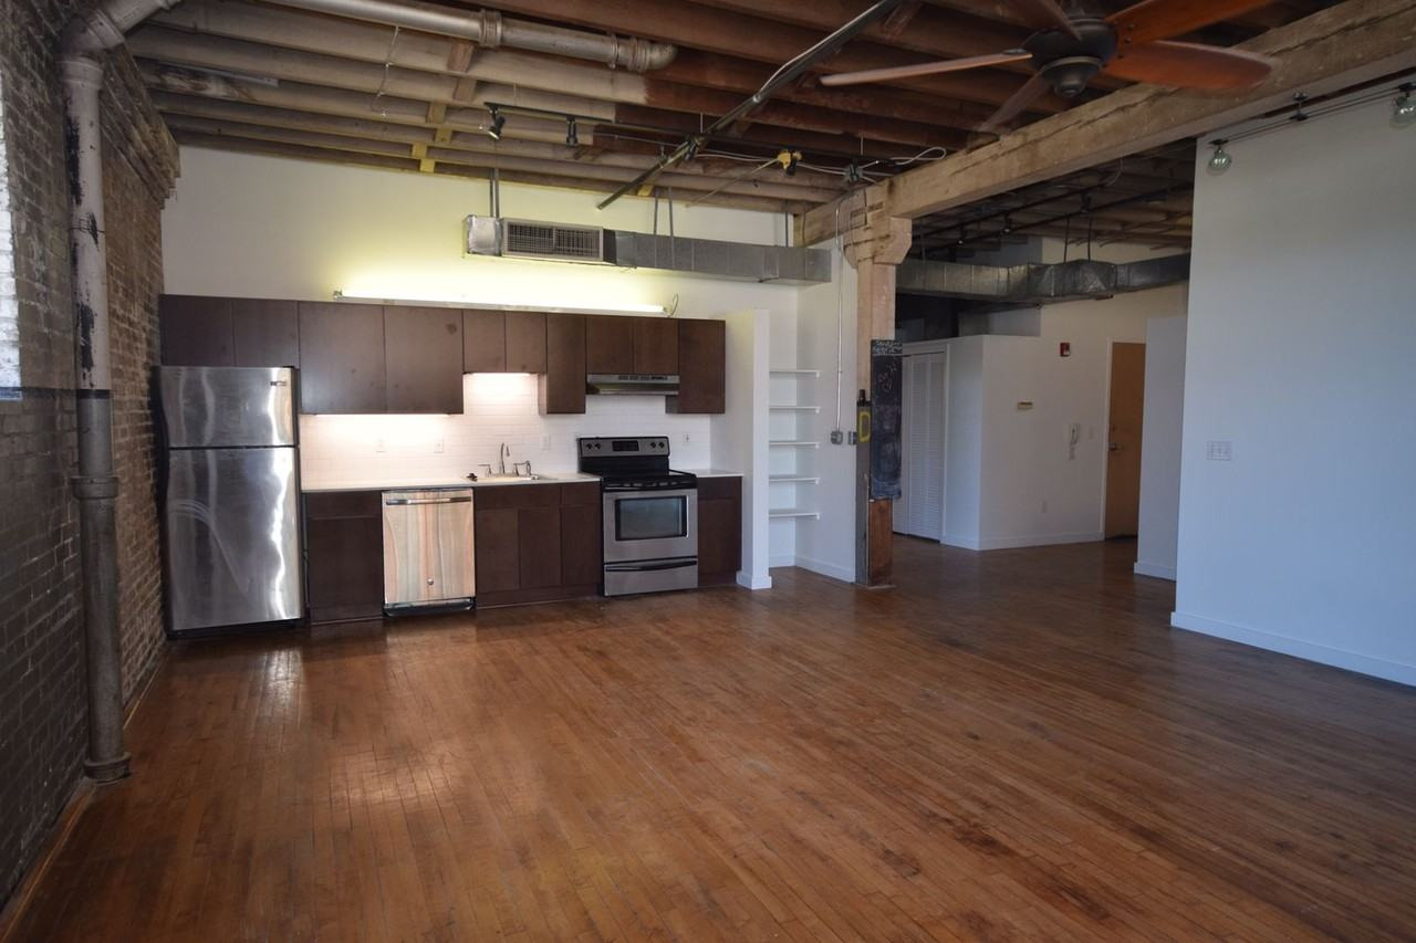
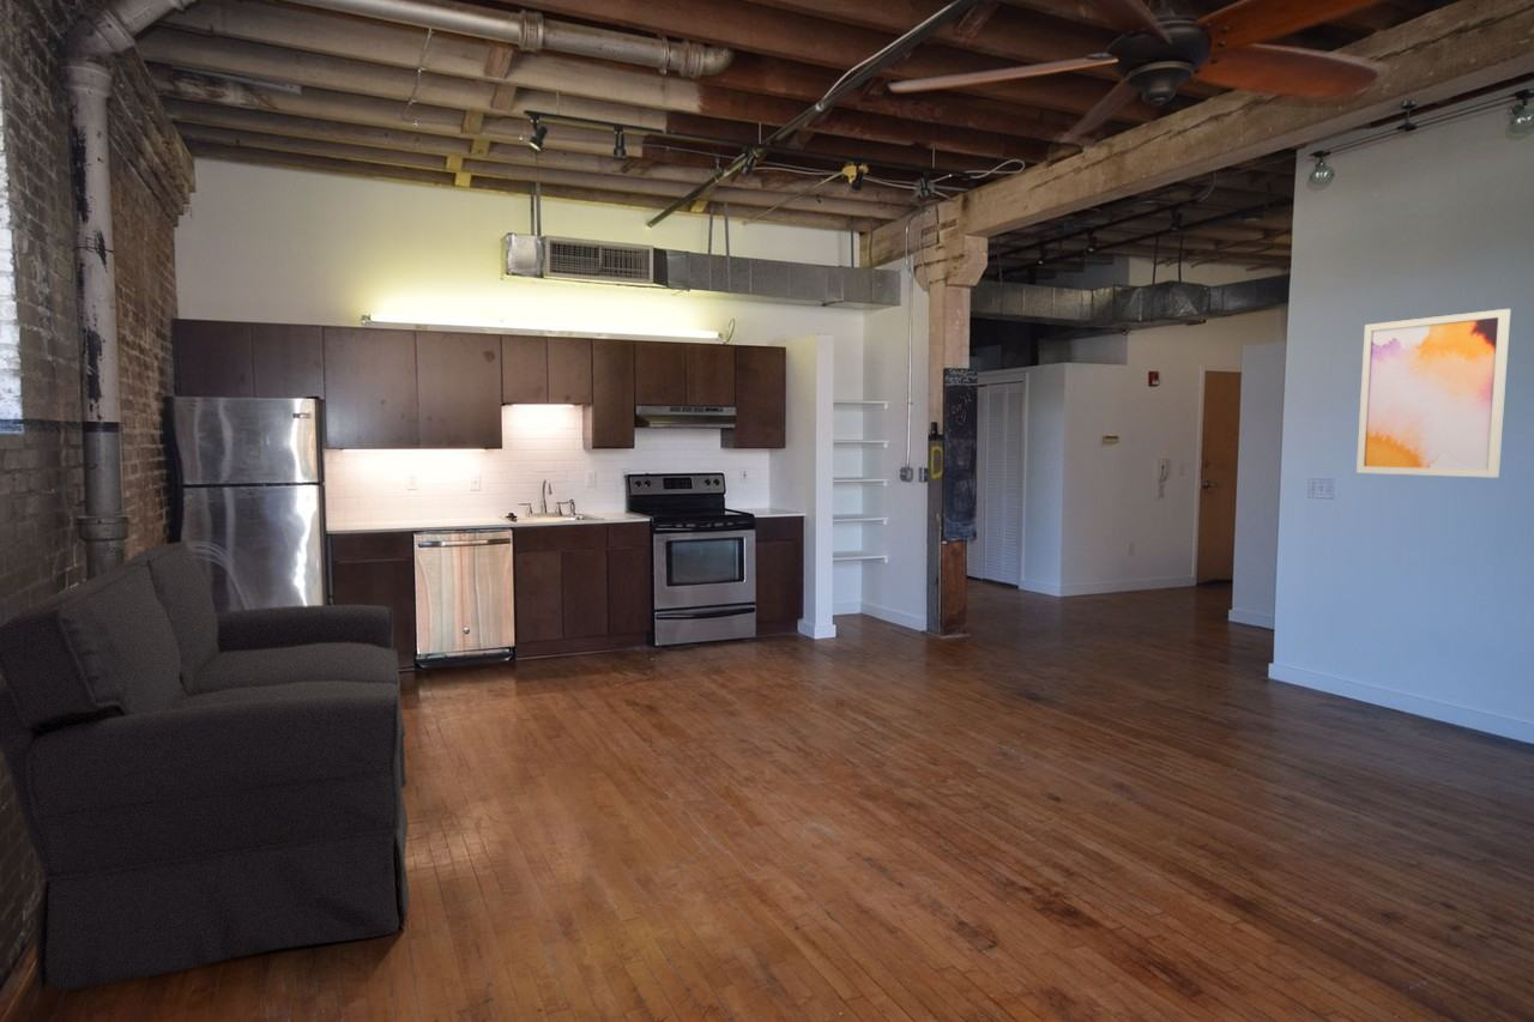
+ wall art [1355,308,1511,478]
+ sofa [0,540,410,994]
